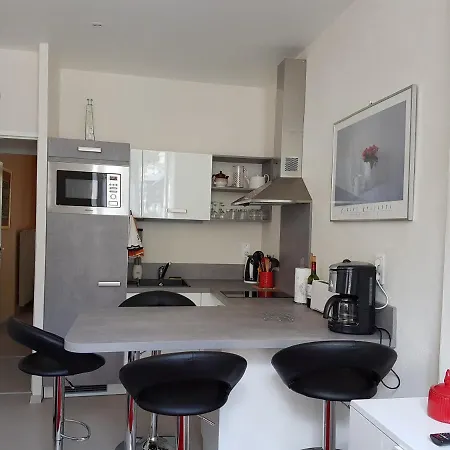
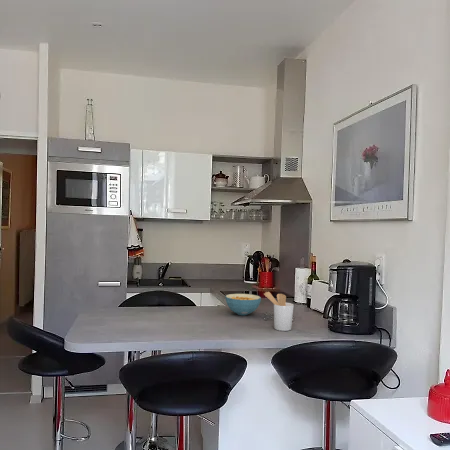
+ utensil holder [263,291,295,332]
+ cereal bowl [224,293,262,316]
